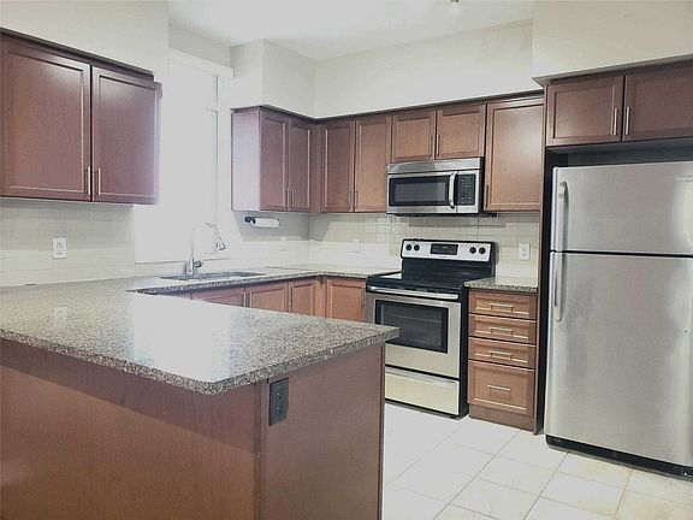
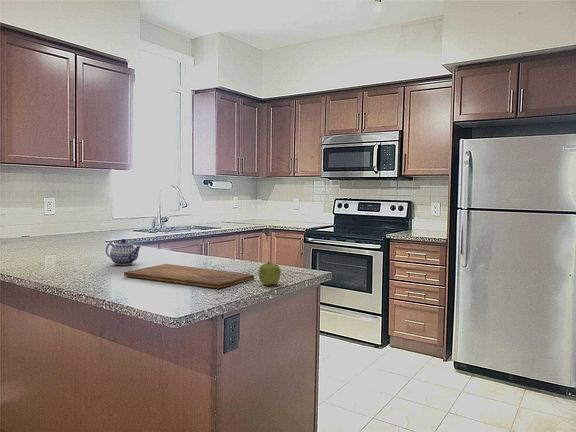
+ fruit [258,261,282,286]
+ teapot [105,238,142,266]
+ cutting board [123,263,255,289]
